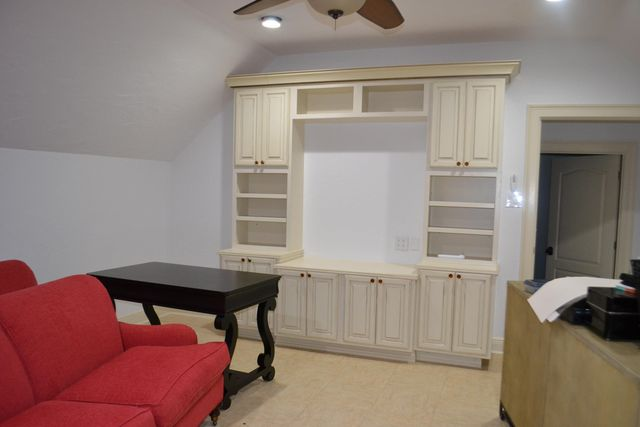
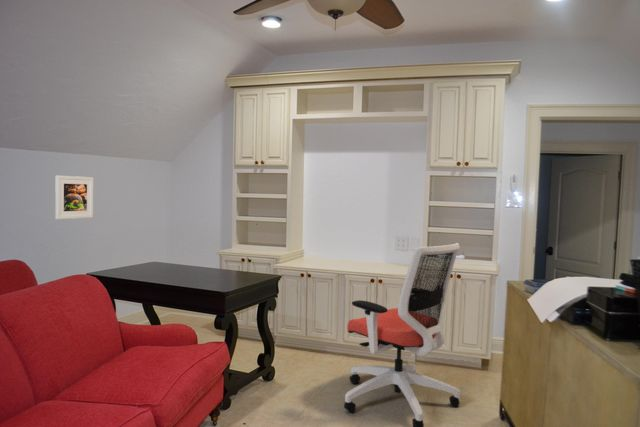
+ office chair [343,242,461,427]
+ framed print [54,175,94,220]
